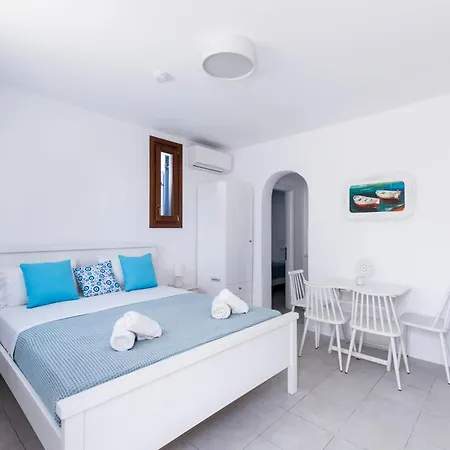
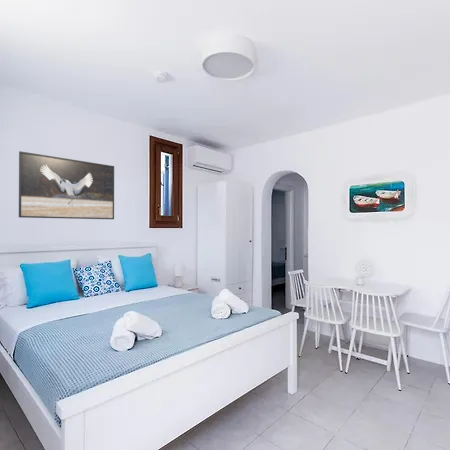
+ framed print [18,150,115,220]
